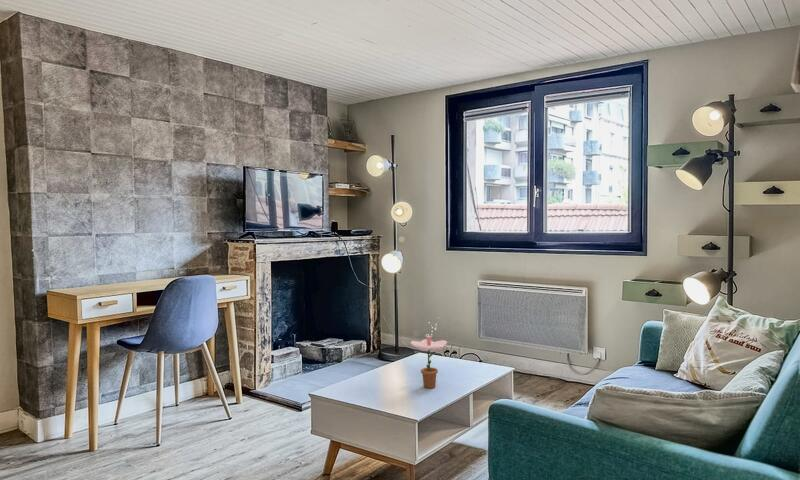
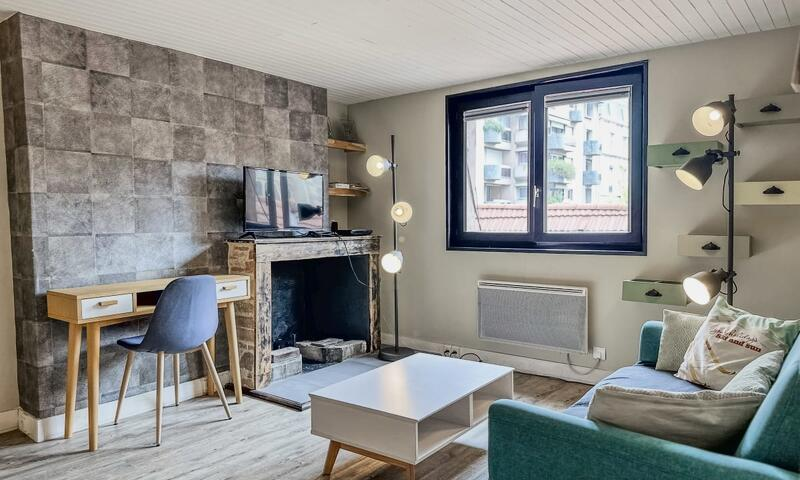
- flower [409,317,448,389]
